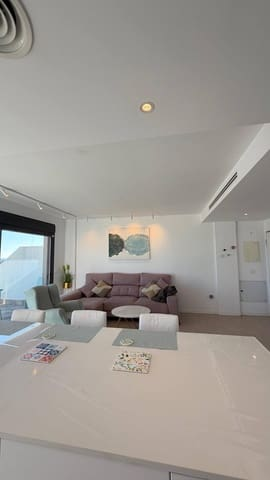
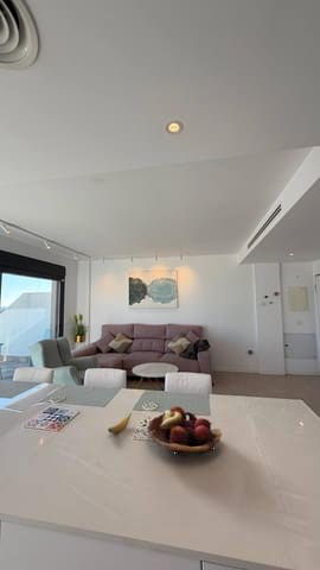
+ banana [107,412,133,435]
+ fruit basket [146,405,223,457]
